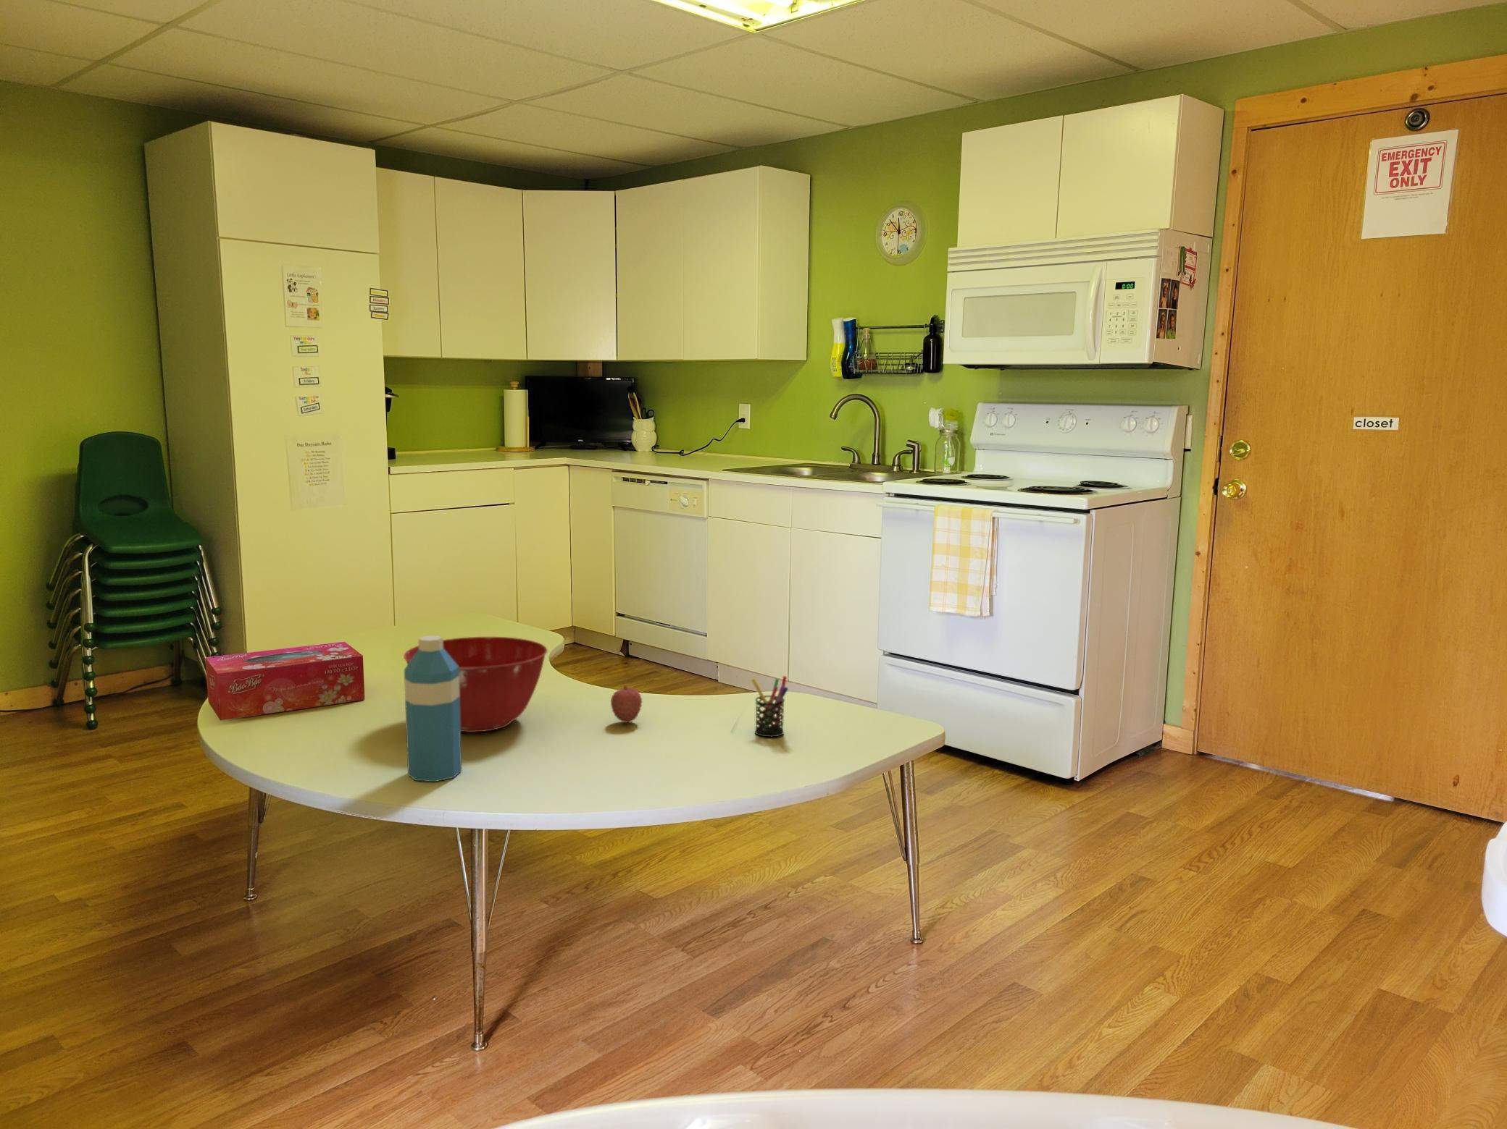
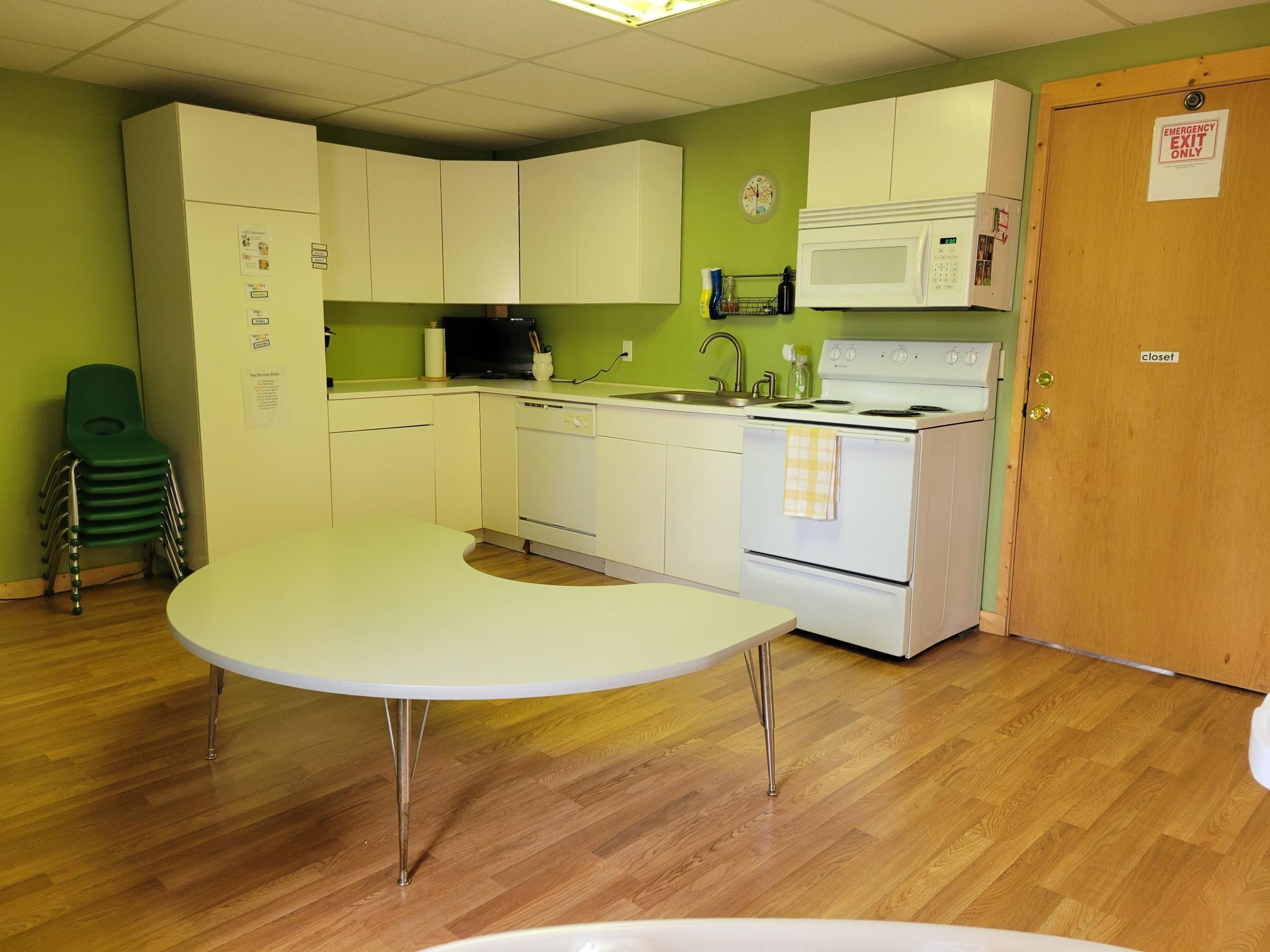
- tissue box [204,642,365,721]
- water bottle [403,634,463,783]
- mixing bowl [402,636,548,733]
- pen holder [751,675,789,738]
- fruit [610,684,643,723]
